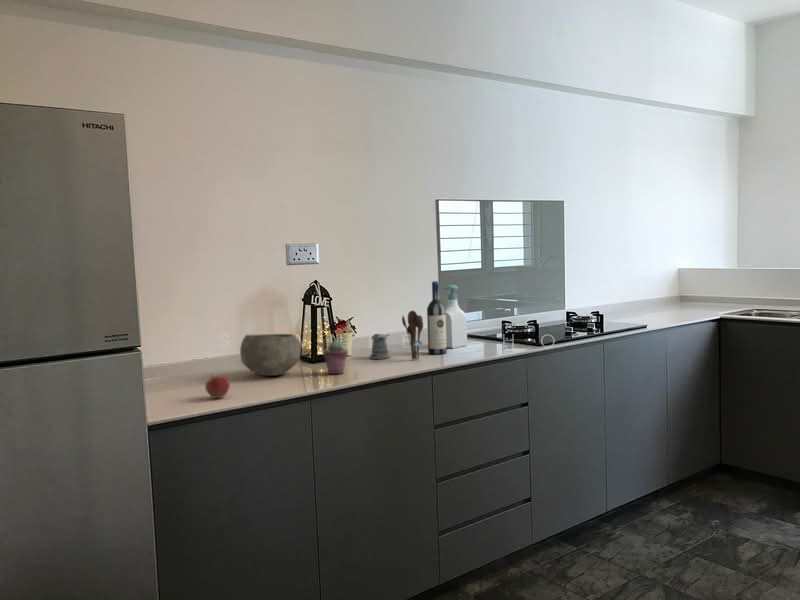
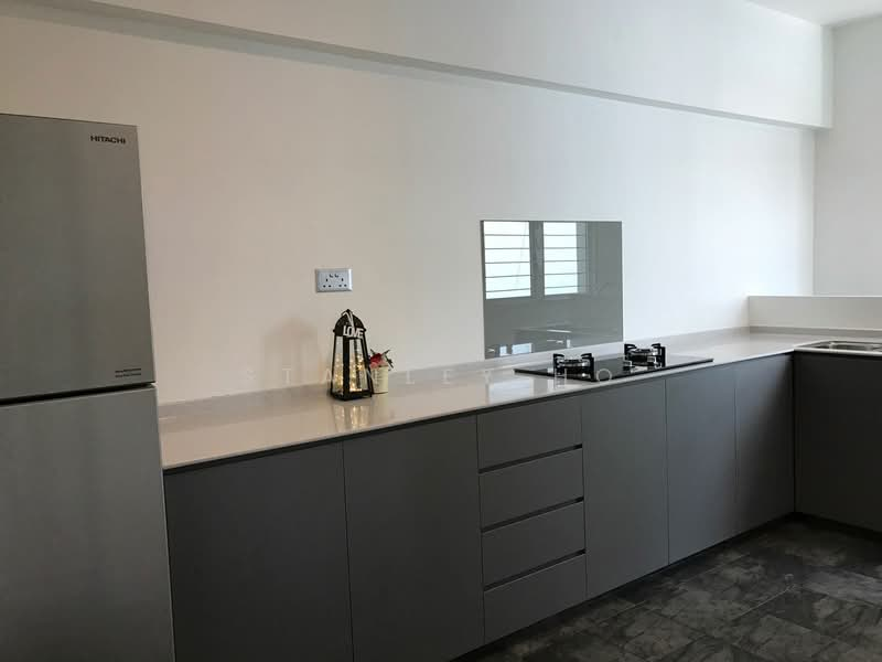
- soap bottle [442,284,468,349]
- utensil holder [401,309,424,361]
- pepper shaker [369,333,391,360]
- potted succulent [322,339,349,375]
- apple [204,373,231,399]
- wine bottle [426,280,448,355]
- bowl [239,333,302,377]
